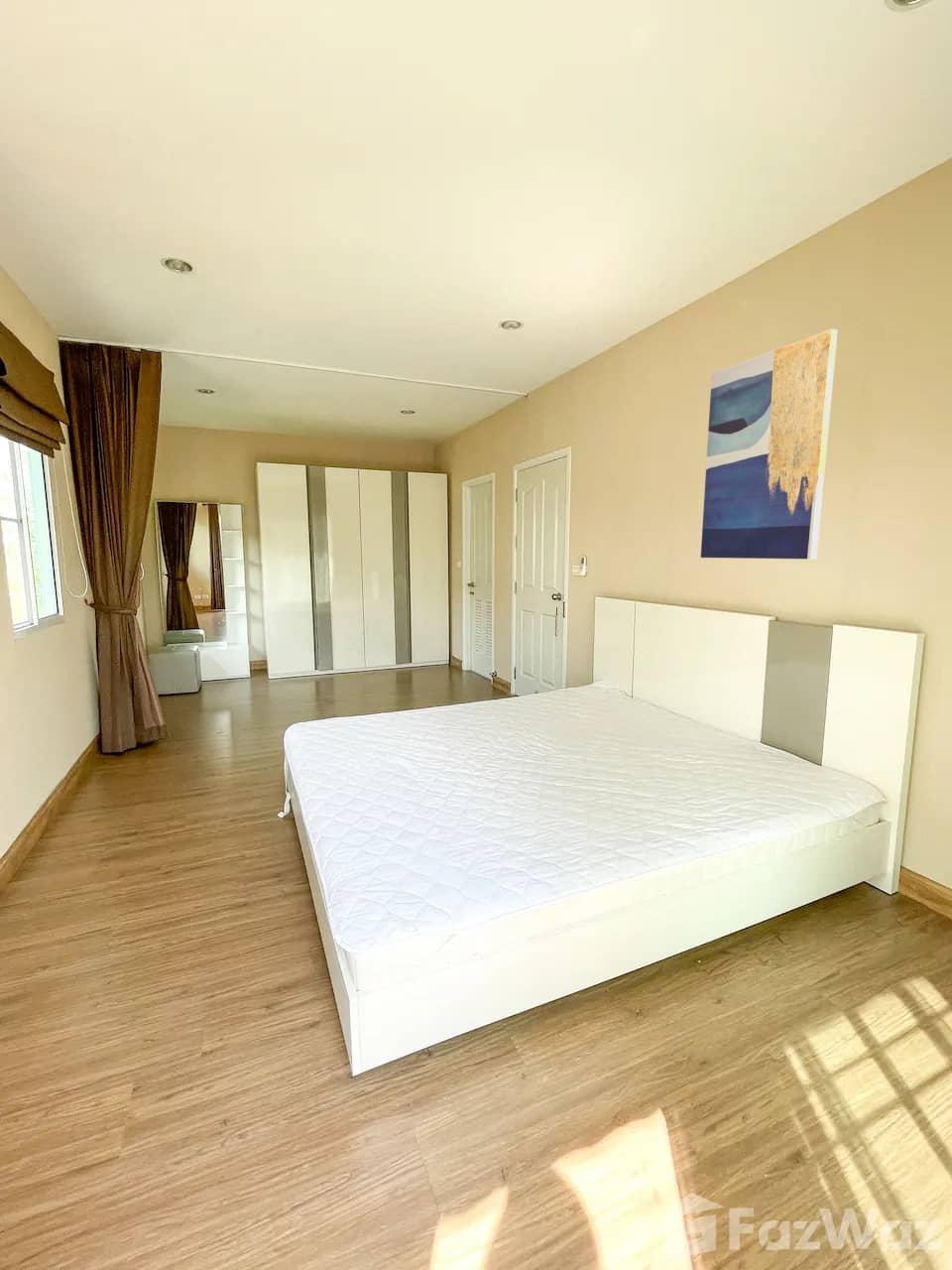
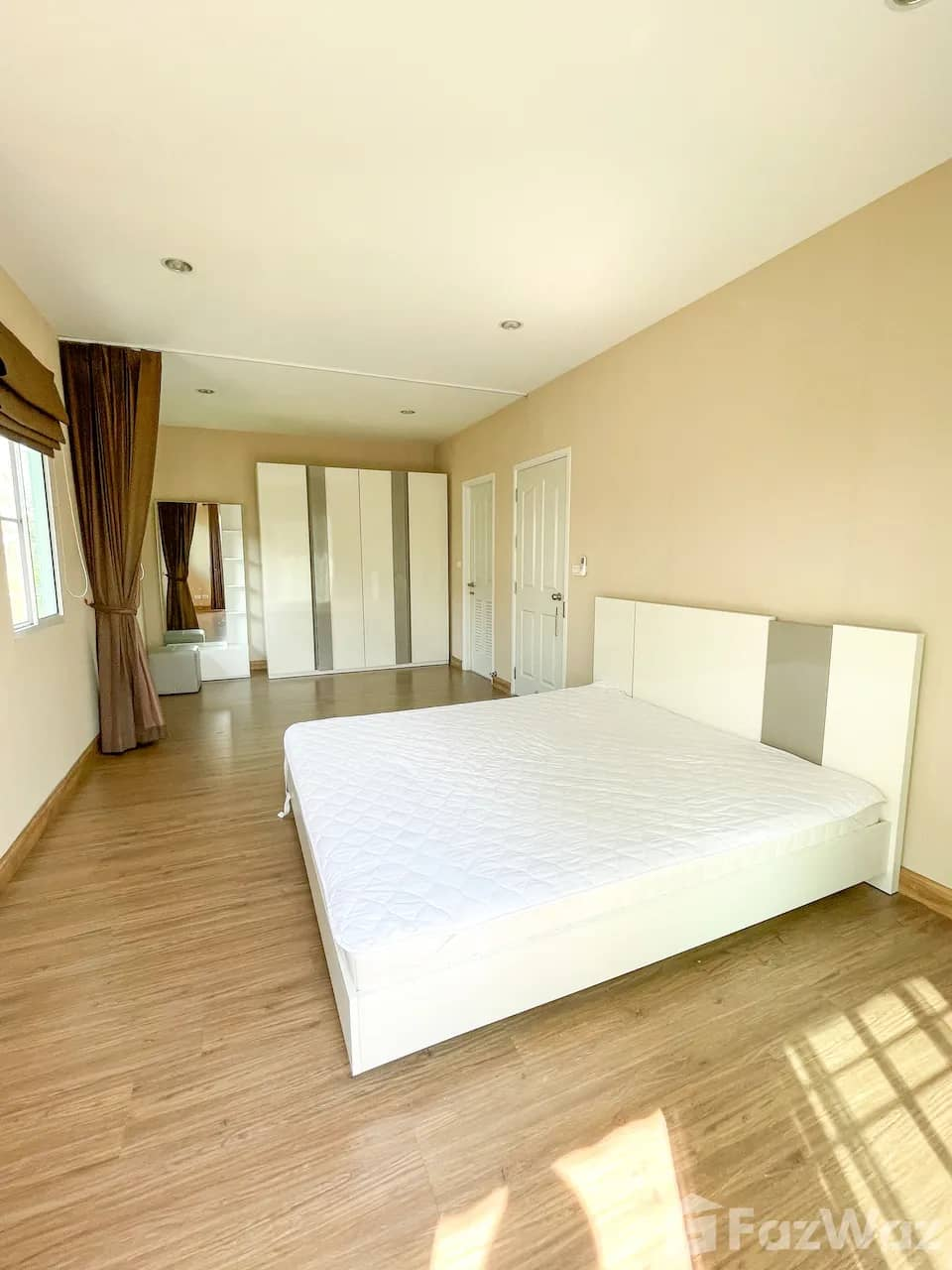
- wall art [700,327,839,560]
